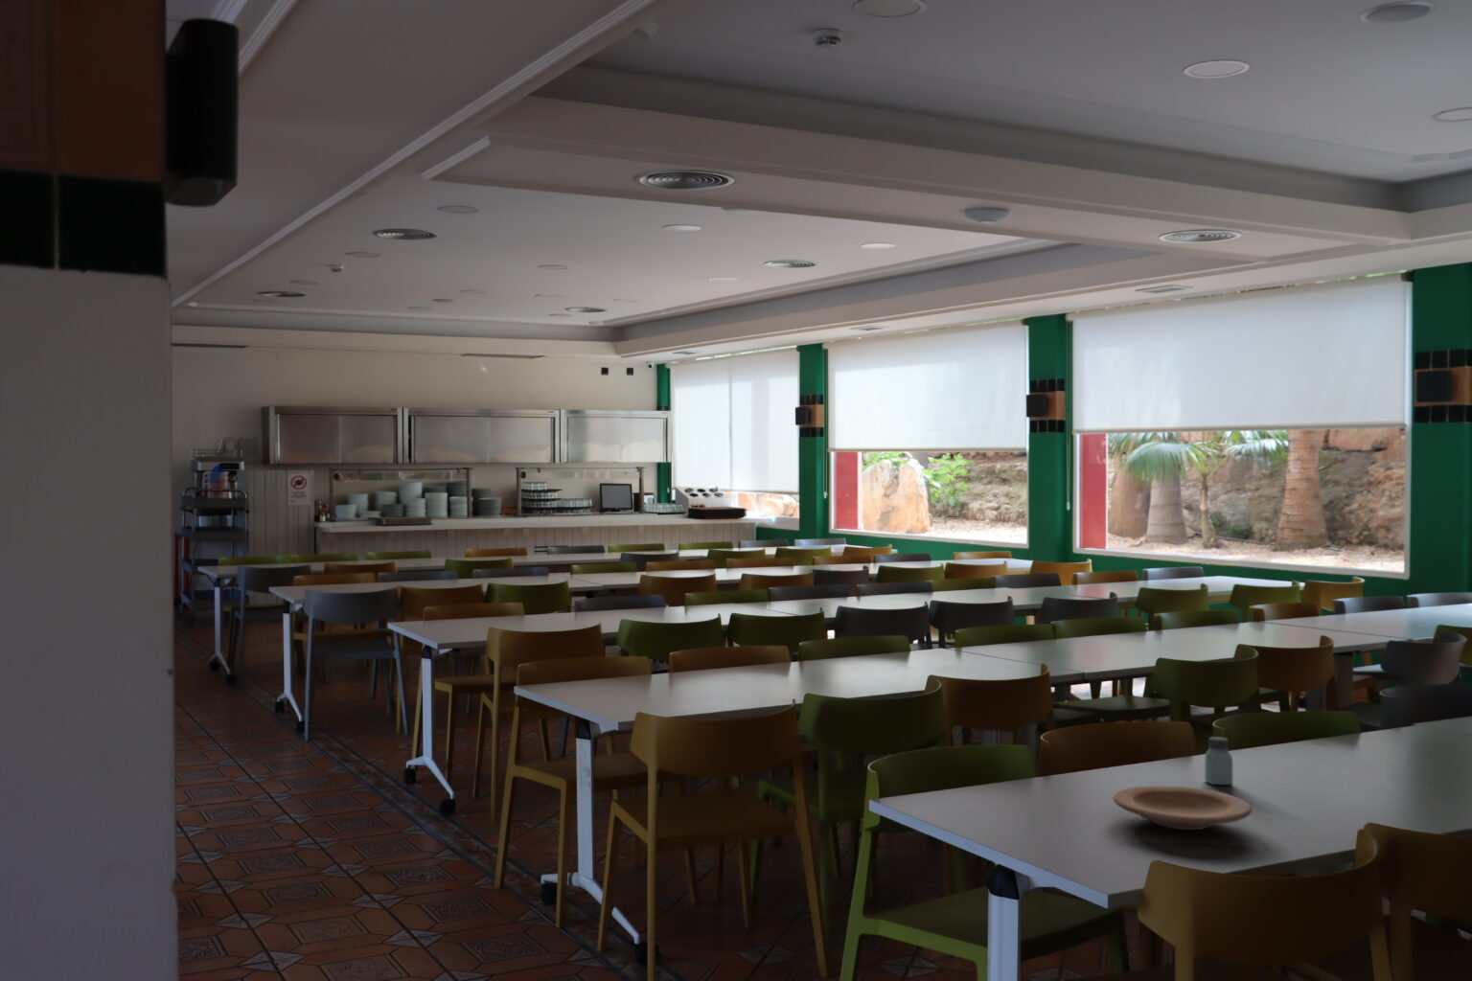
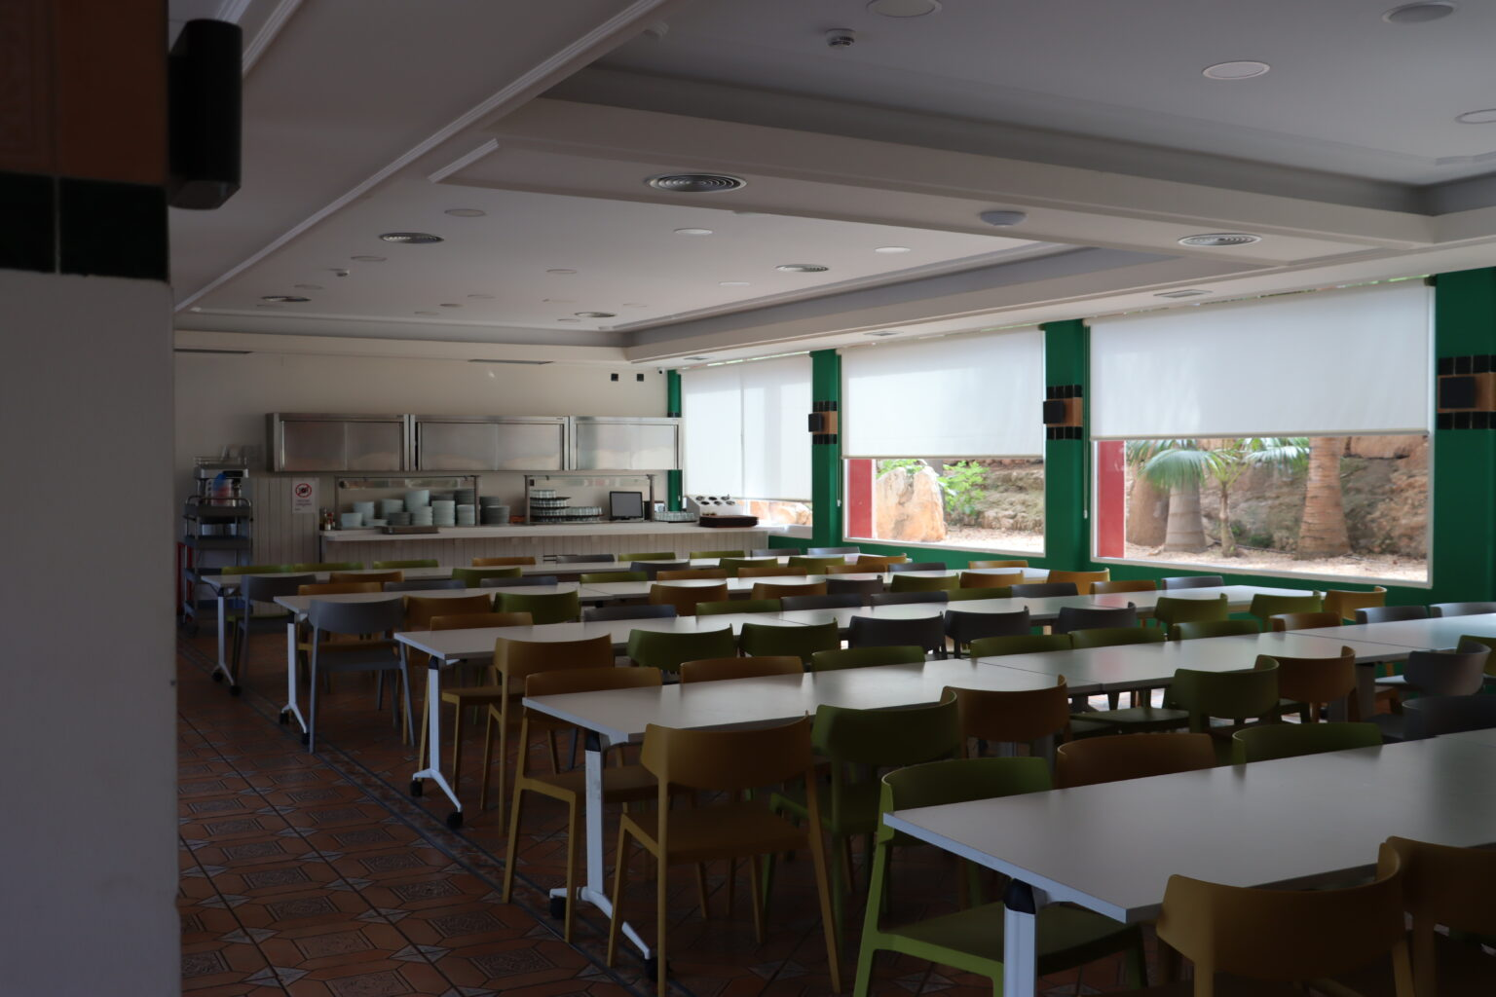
- plate [1112,785,1253,831]
- saltshaker [1204,736,1233,786]
